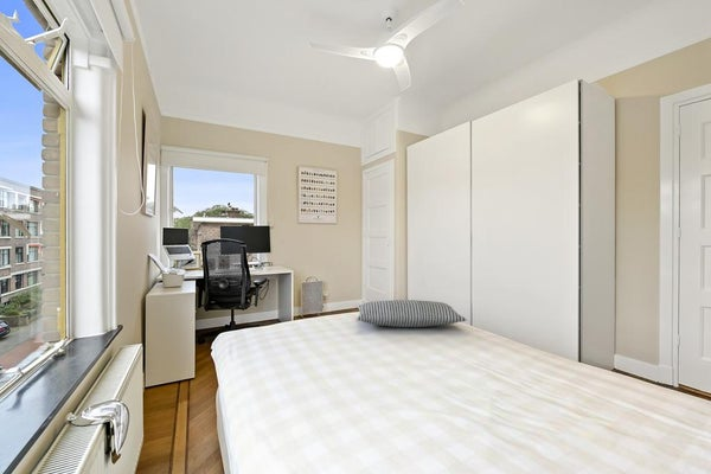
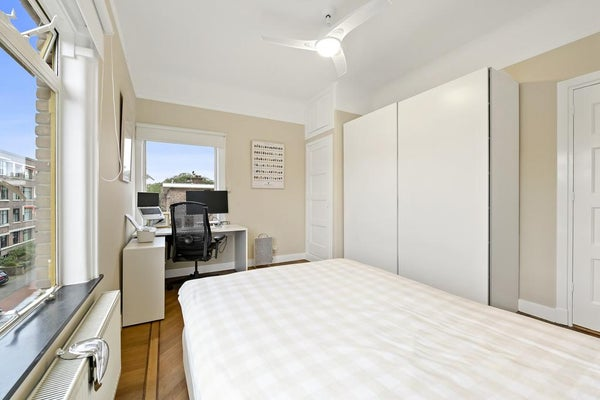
- pillow [356,299,468,328]
